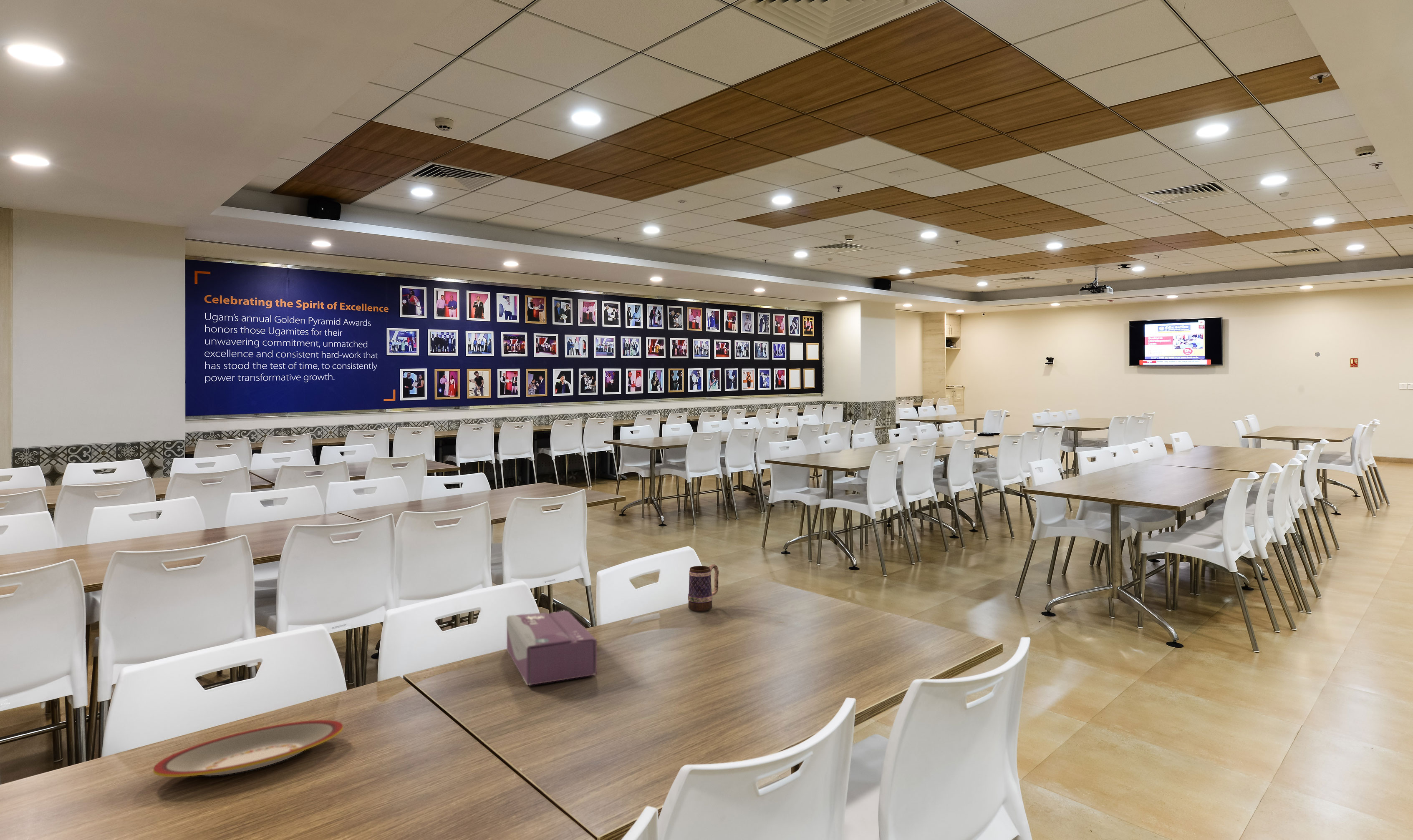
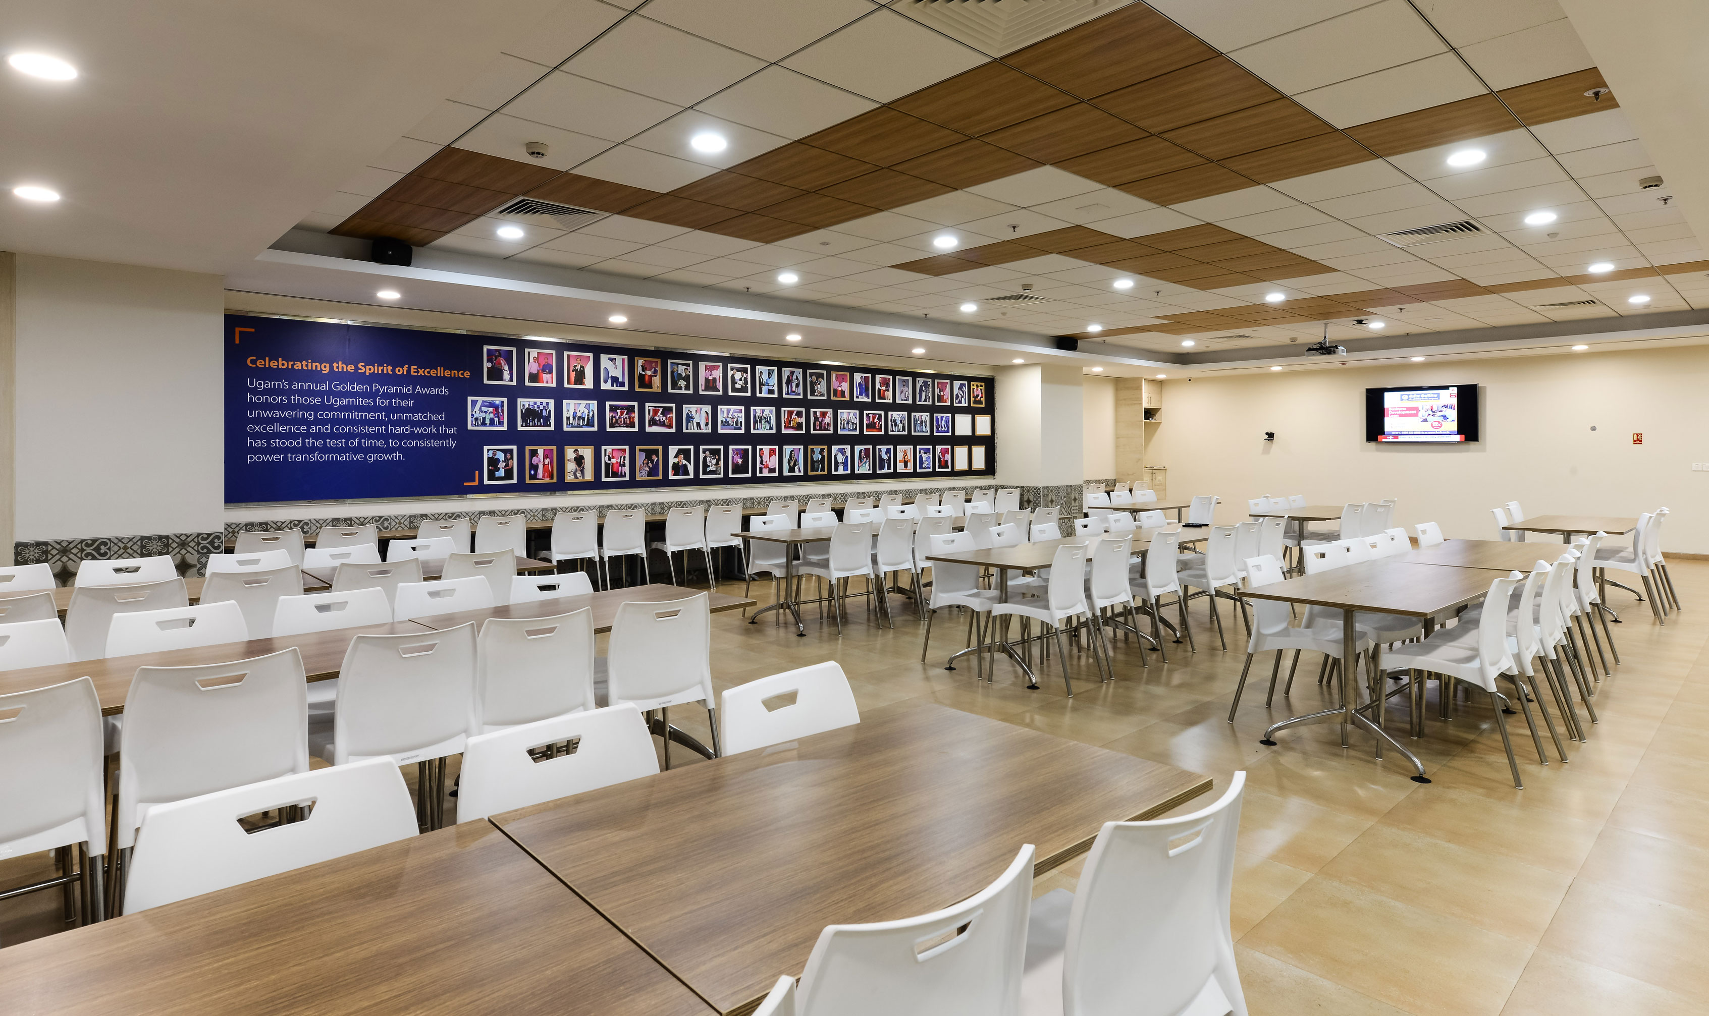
- mug [688,564,719,611]
- tissue box [506,610,598,686]
- plate [152,719,344,777]
